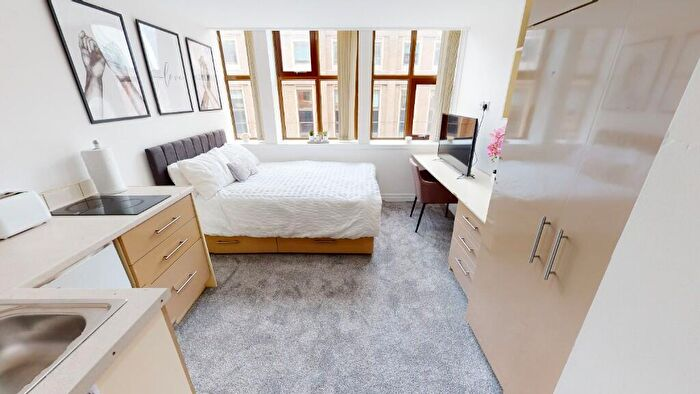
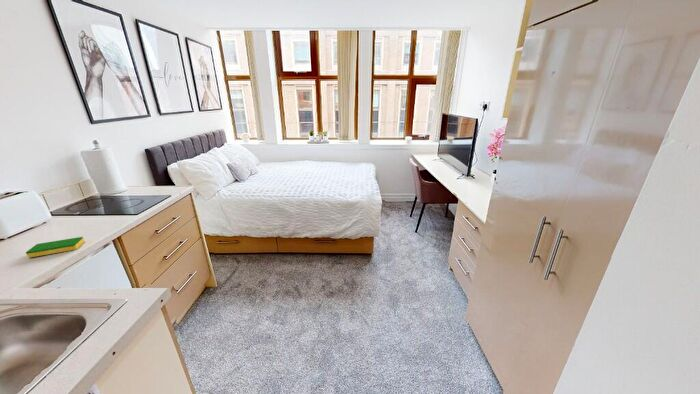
+ dish sponge [25,236,85,259]
